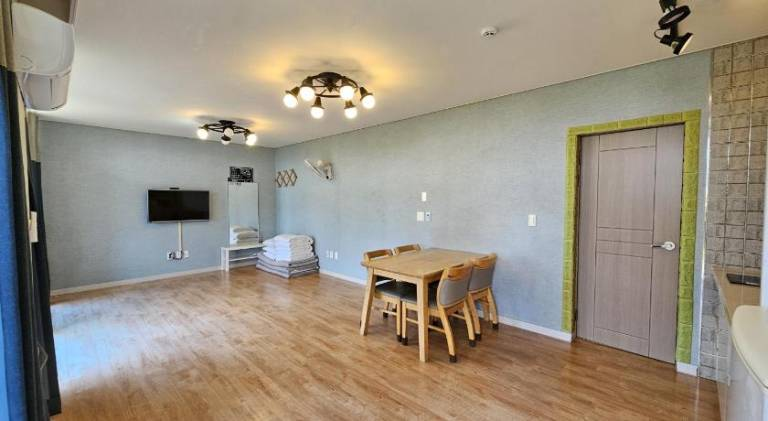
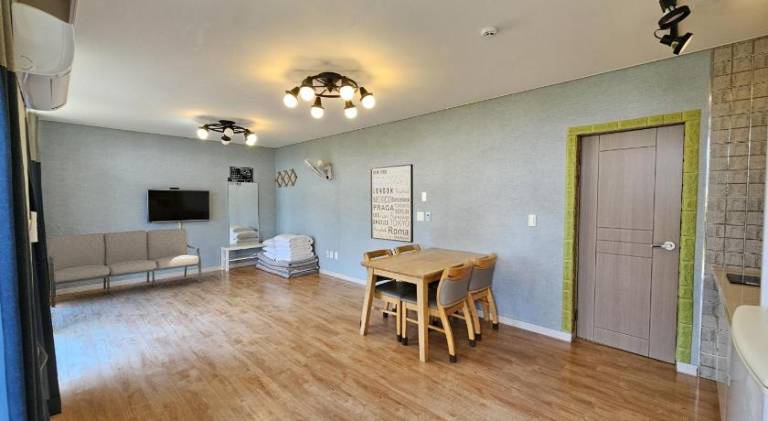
+ sofa [48,227,203,309]
+ wall art [369,163,414,244]
